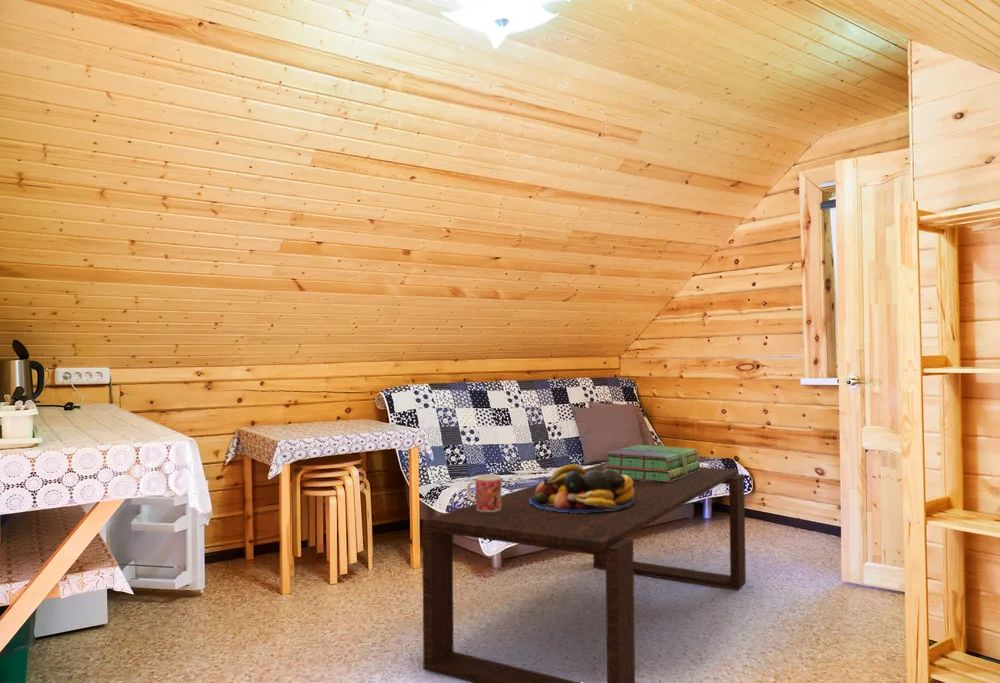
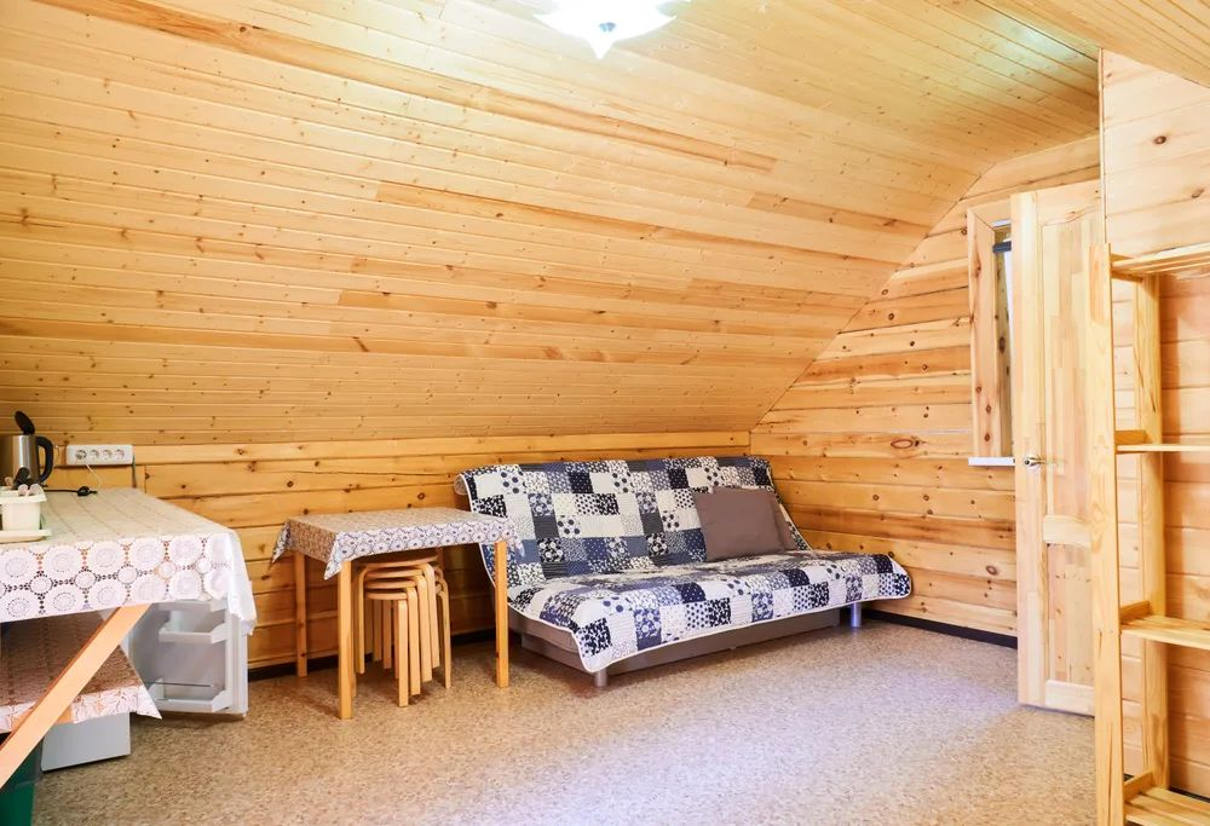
- fruit bowl [529,464,634,513]
- mug [466,474,502,512]
- coffee table [421,461,747,683]
- stack of books [603,444,701,482]
